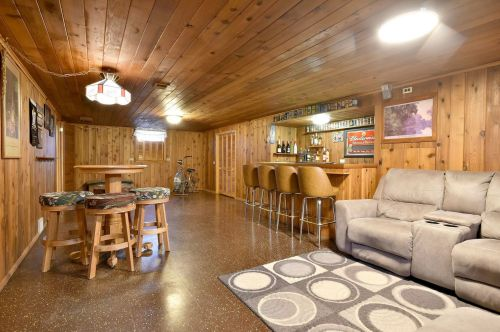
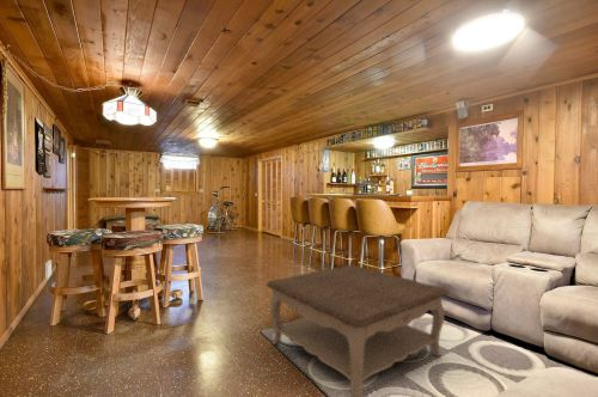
+ coffee table [266,264,450,397]
